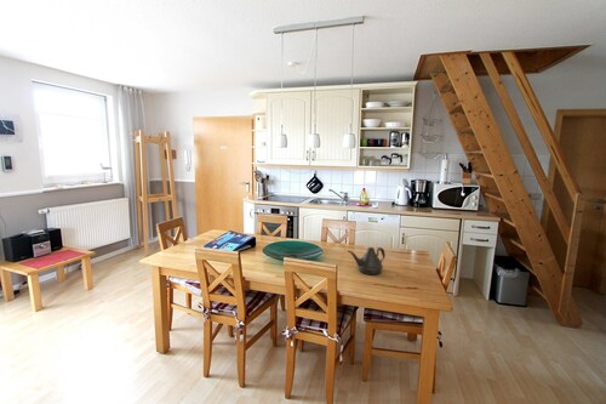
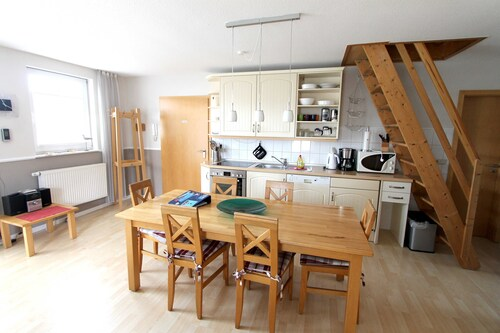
- teapot [347,246,387,275]
